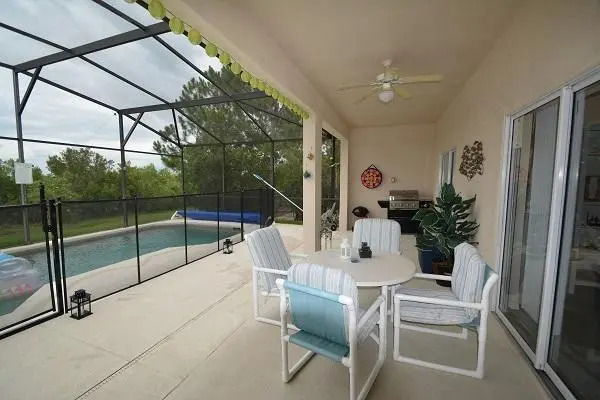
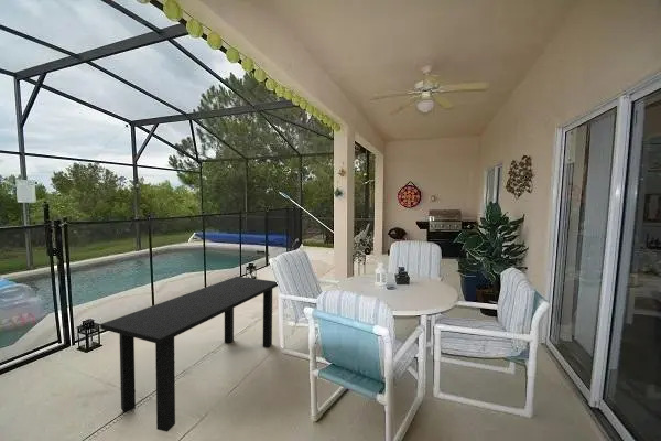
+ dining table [99,276,279,432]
